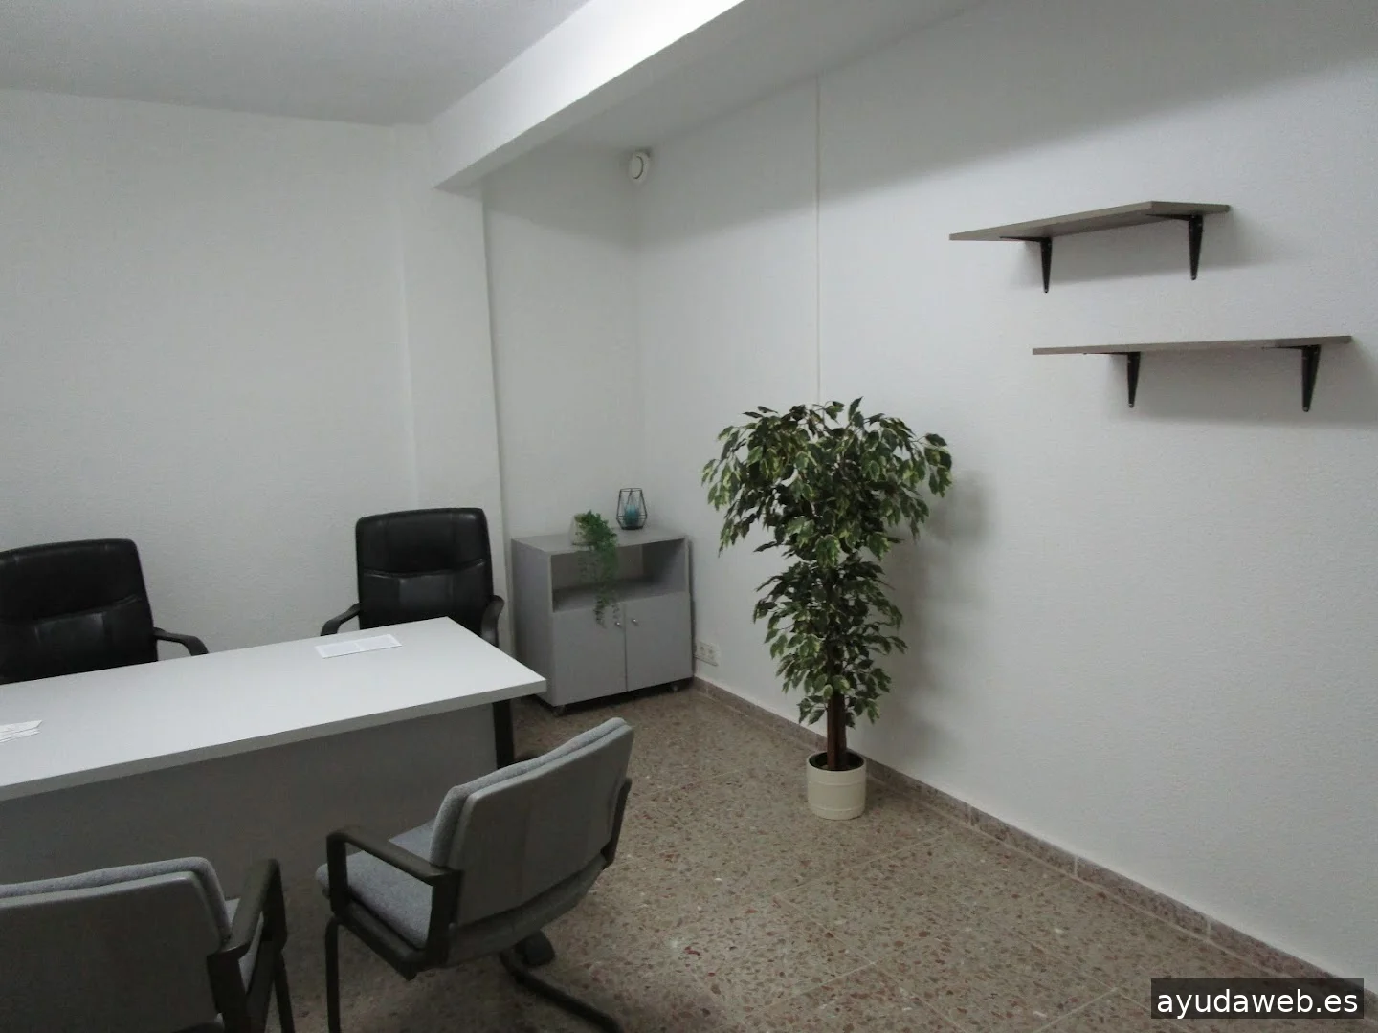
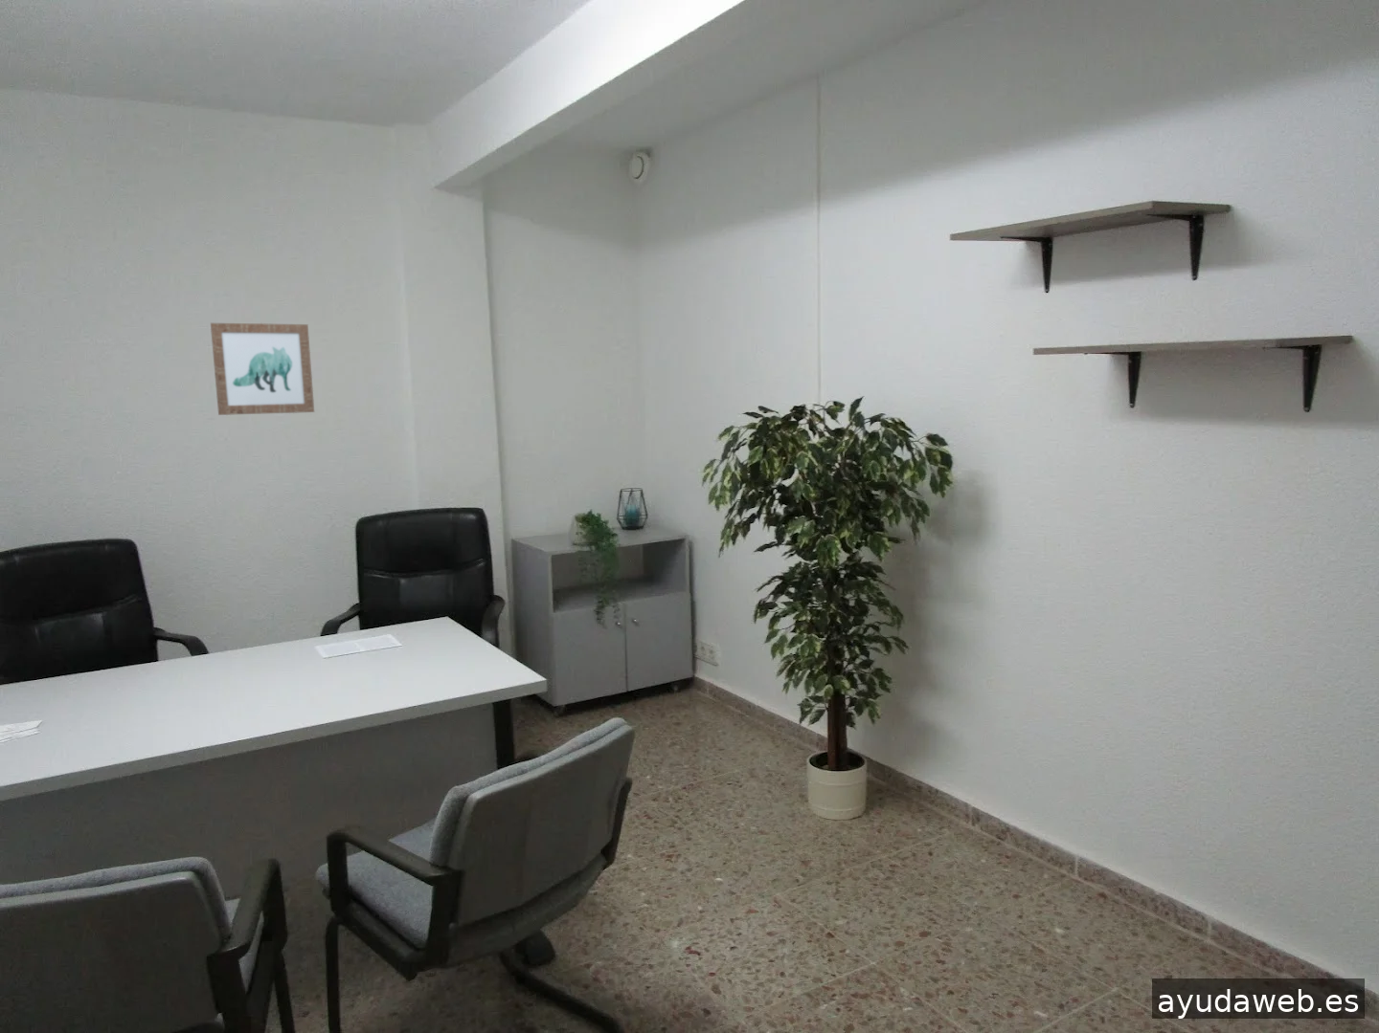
+ wall art [210,322,315,416]
